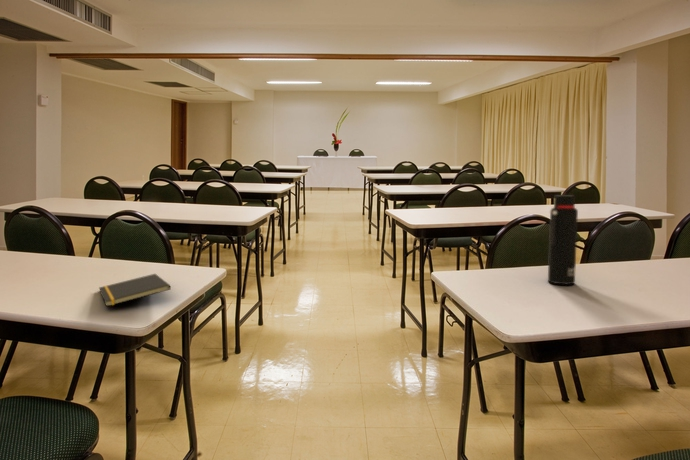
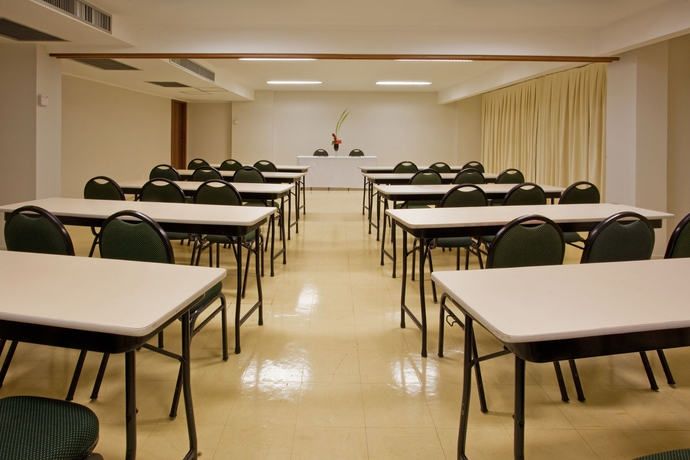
- water bottle [547,194,579,286]
- notepad [98,273,172,307]
